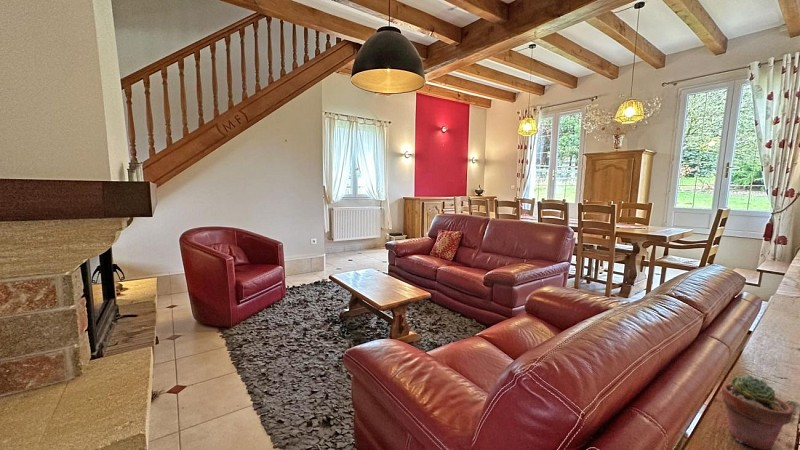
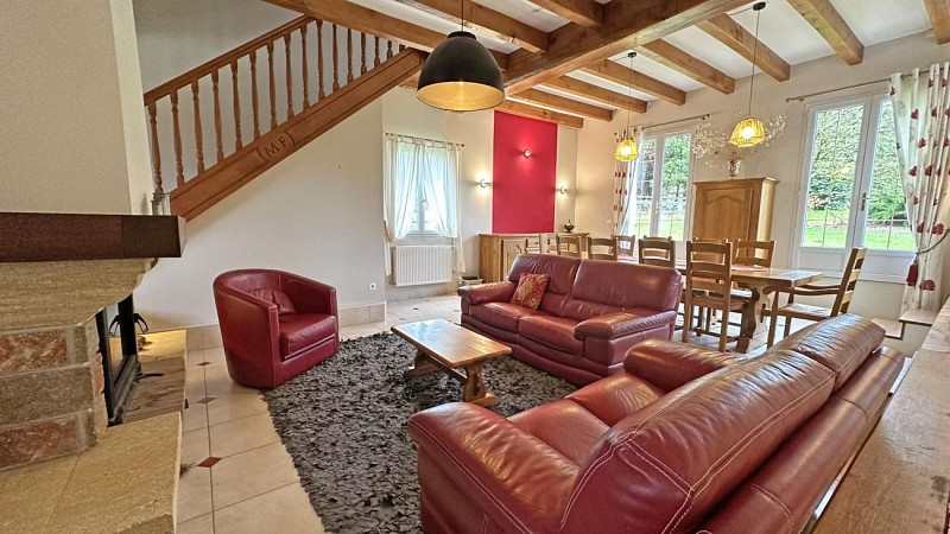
- potted succulent [721,374,794,450]
